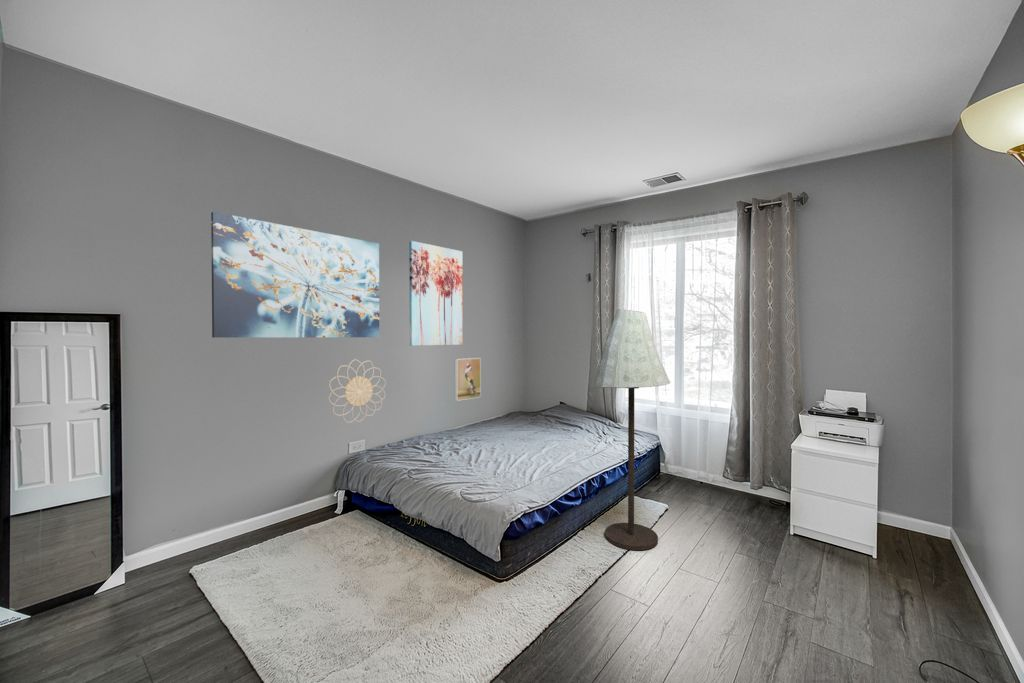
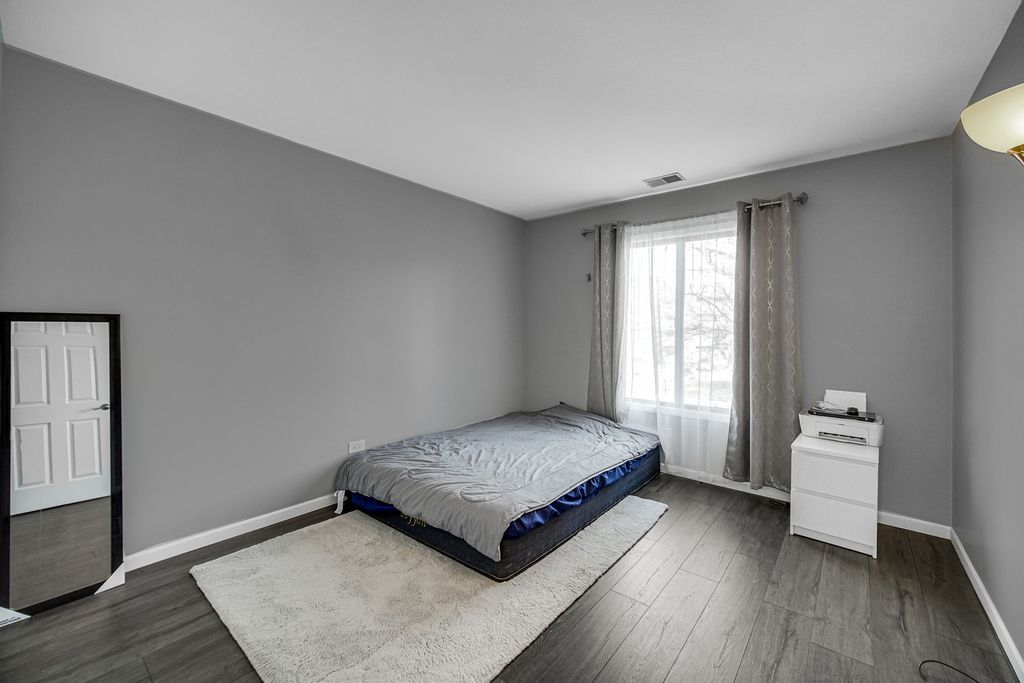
- decorative wall piece [327,358,387,424]
- wall art [408,240,464,347]
- floor lamp [594,308,671,551]
- wall art [210,211,380,338]
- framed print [454,357,482,402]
